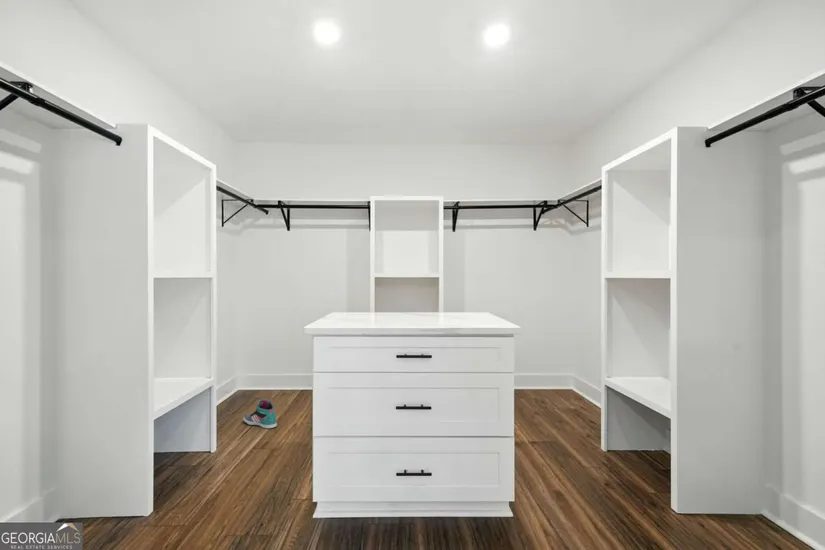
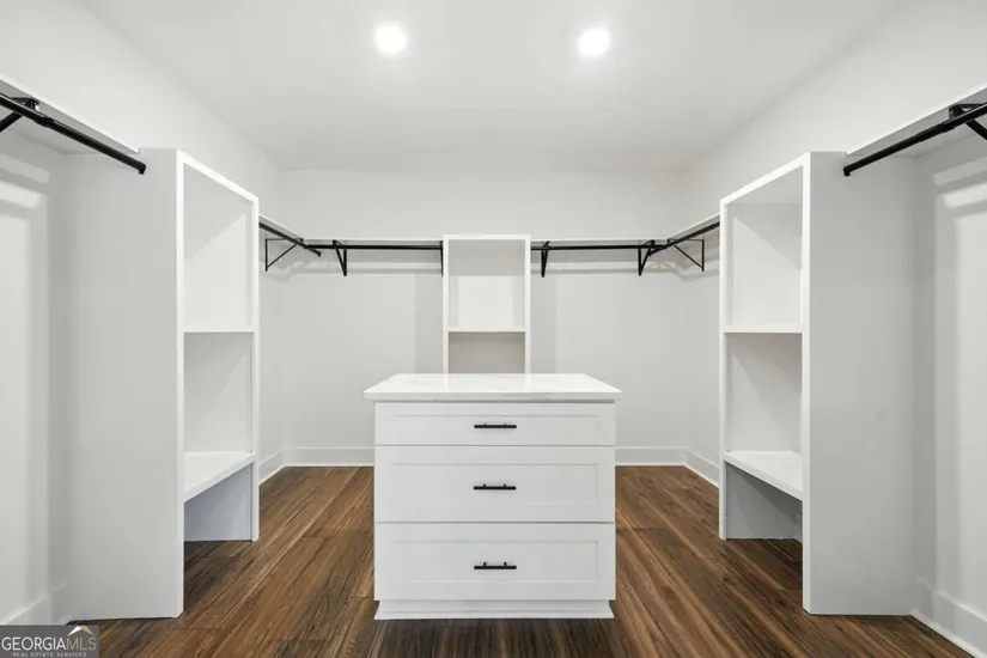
- sneaker [242,398,278,430]
